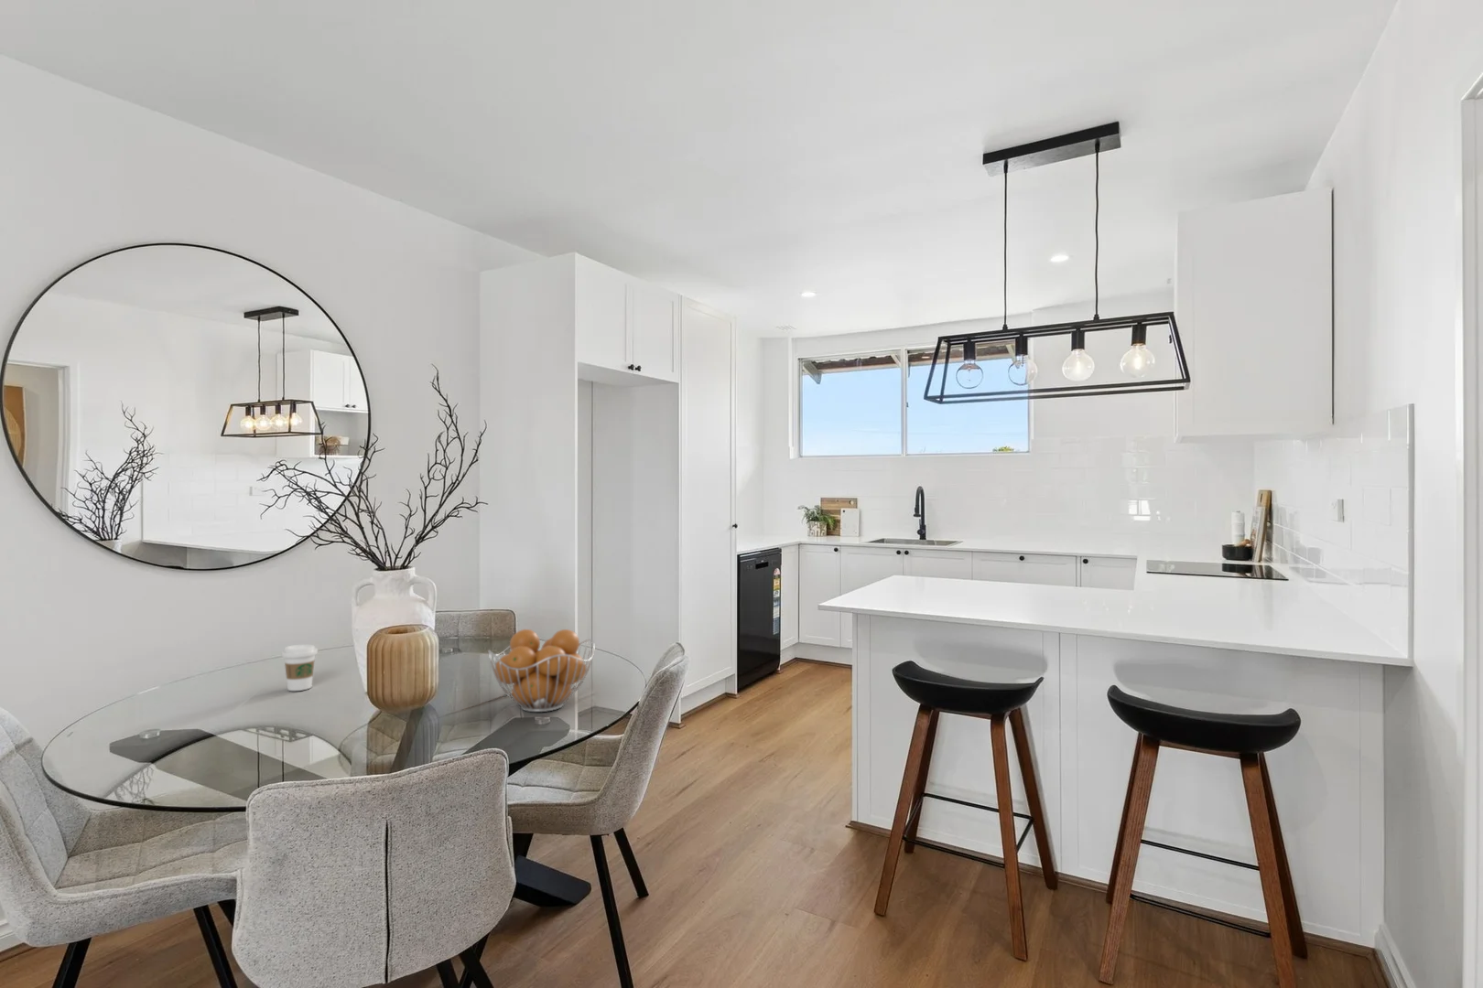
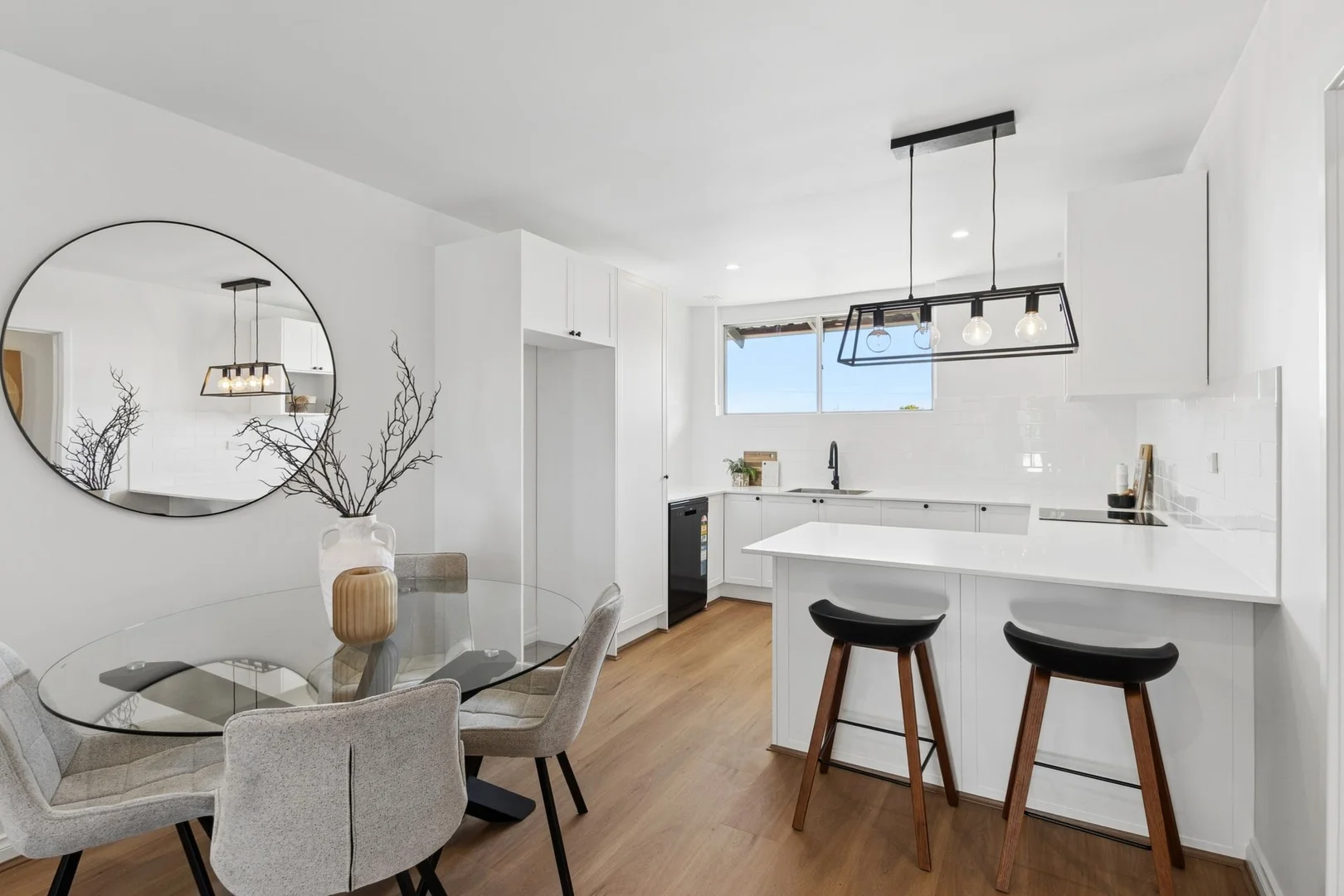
- fruit basket [487,629,596,712]
- coffee cup [281,644,319,691]
